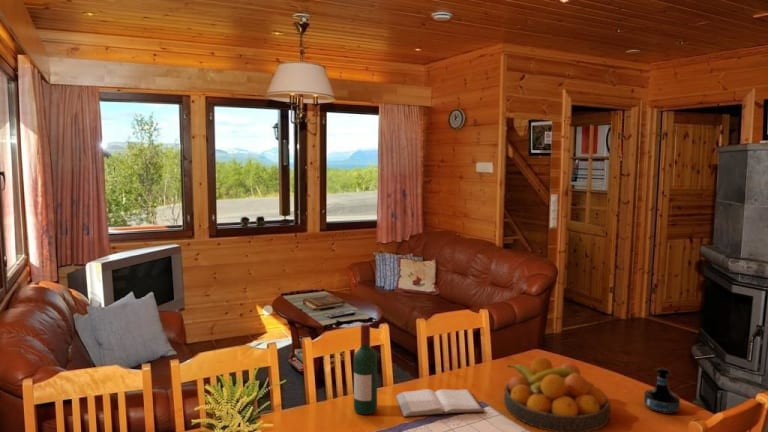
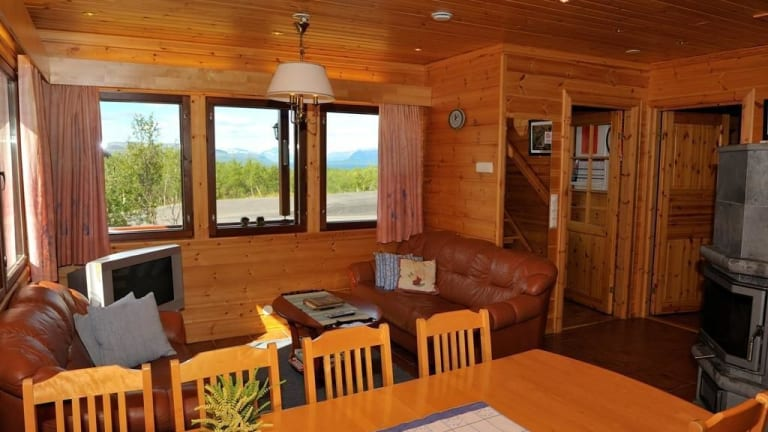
- tequila bottle [643,366,681,415]
- book [395,388,485,418]
- wine bottle [353,322,378,415]
- fruit bowl [503,356,611,432]
